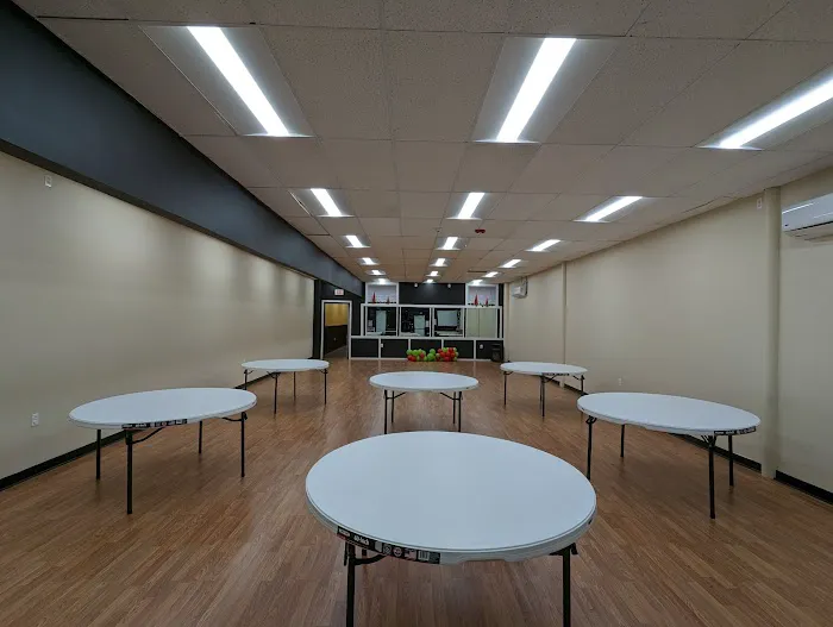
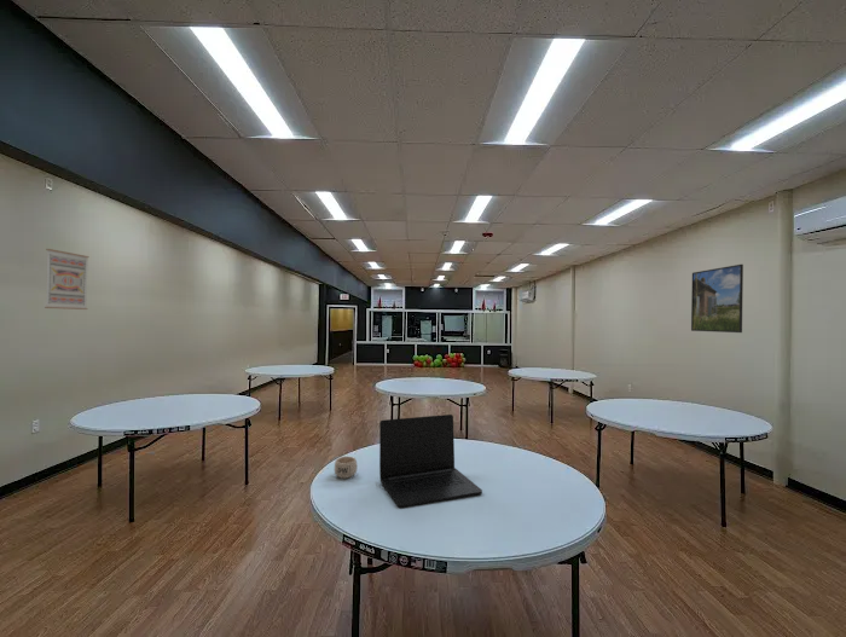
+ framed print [690,264,744,334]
+ mug [334,456,359,480]
+ laptop [378,413,483,509]
+ wall art [44,248,89,311]
